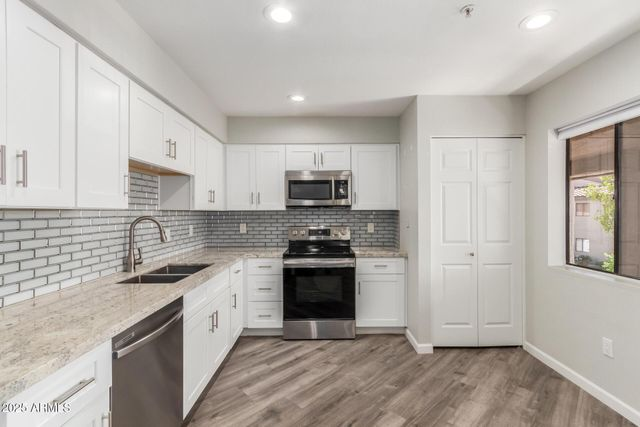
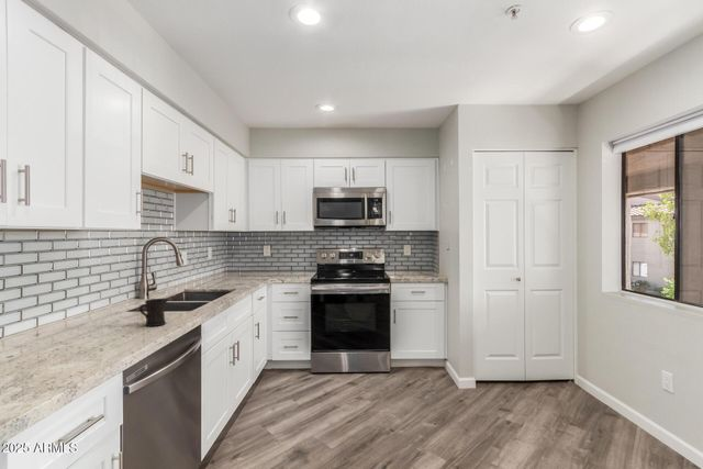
+ mug [138,298,169,327]
